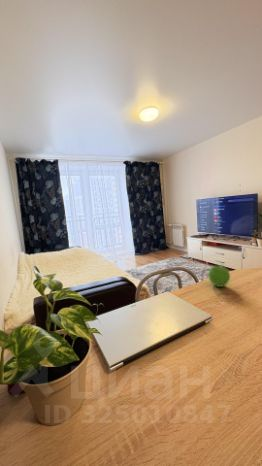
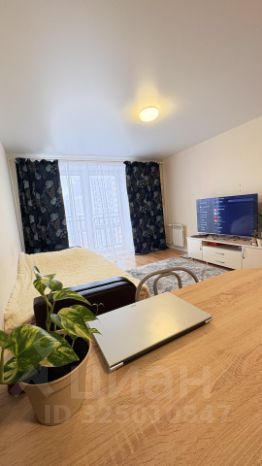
- fruit [207,263,231,288]
